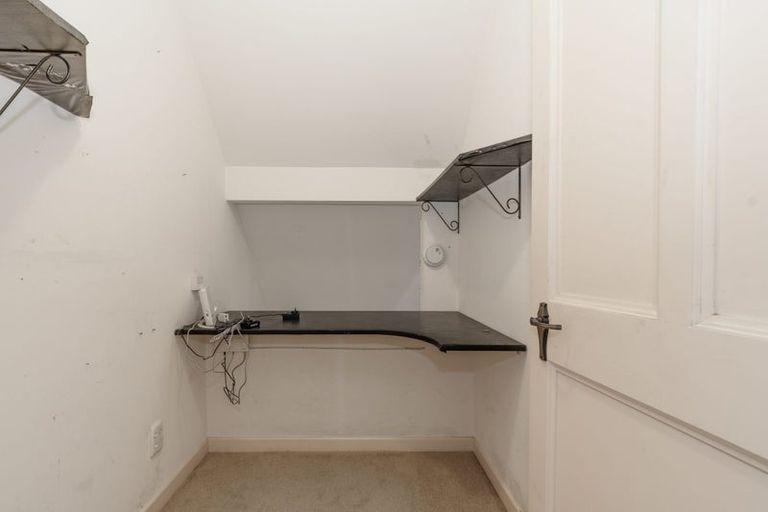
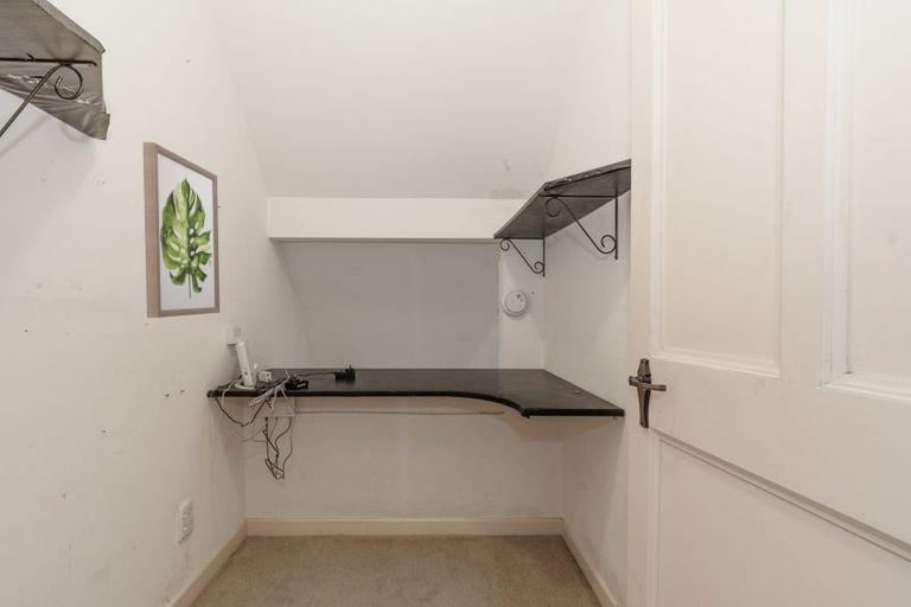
+ wall art [142,141,221,319]
